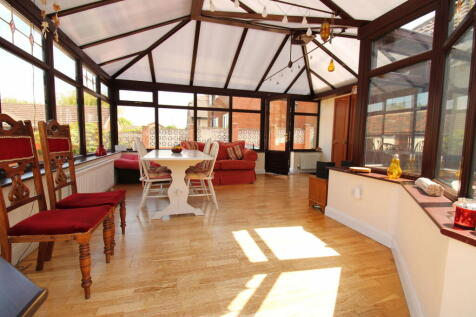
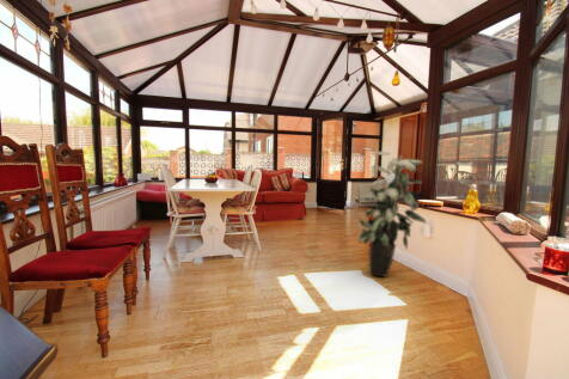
+ indoor plant [356,151,427,279]
